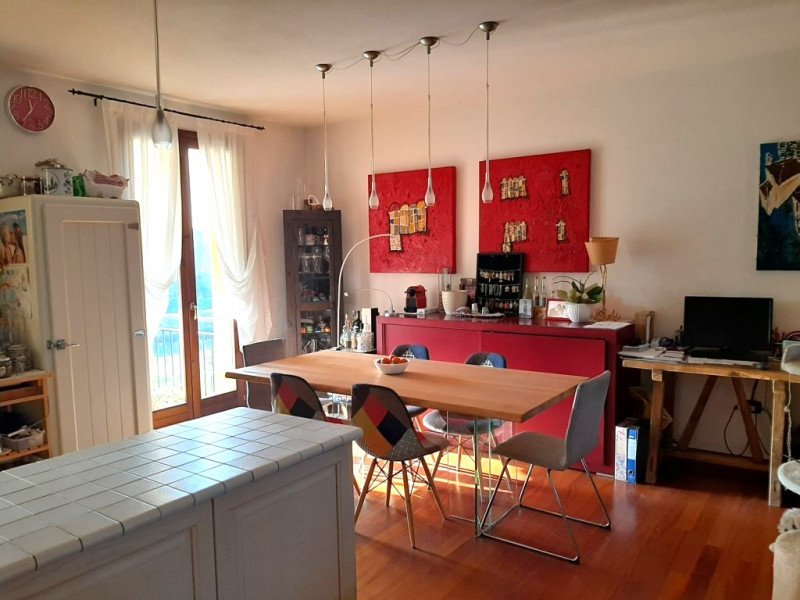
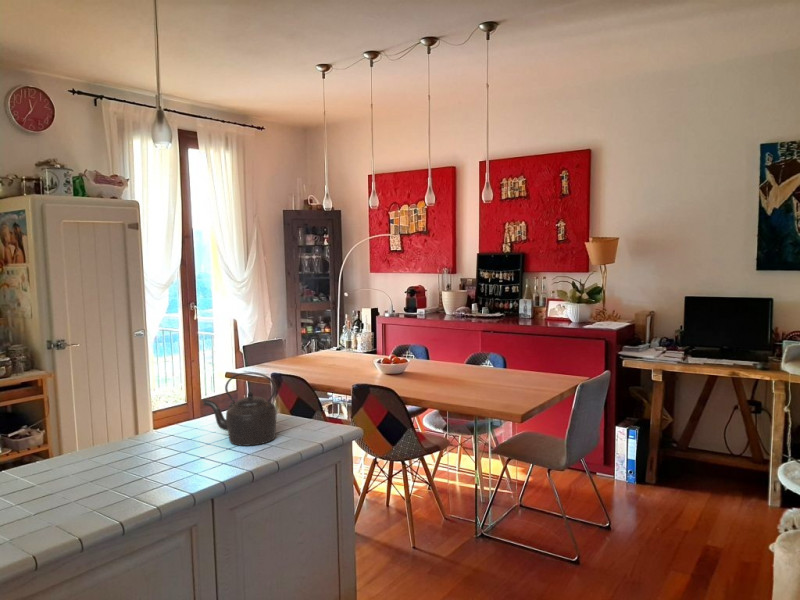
+ kettle [202,371,278,447]
